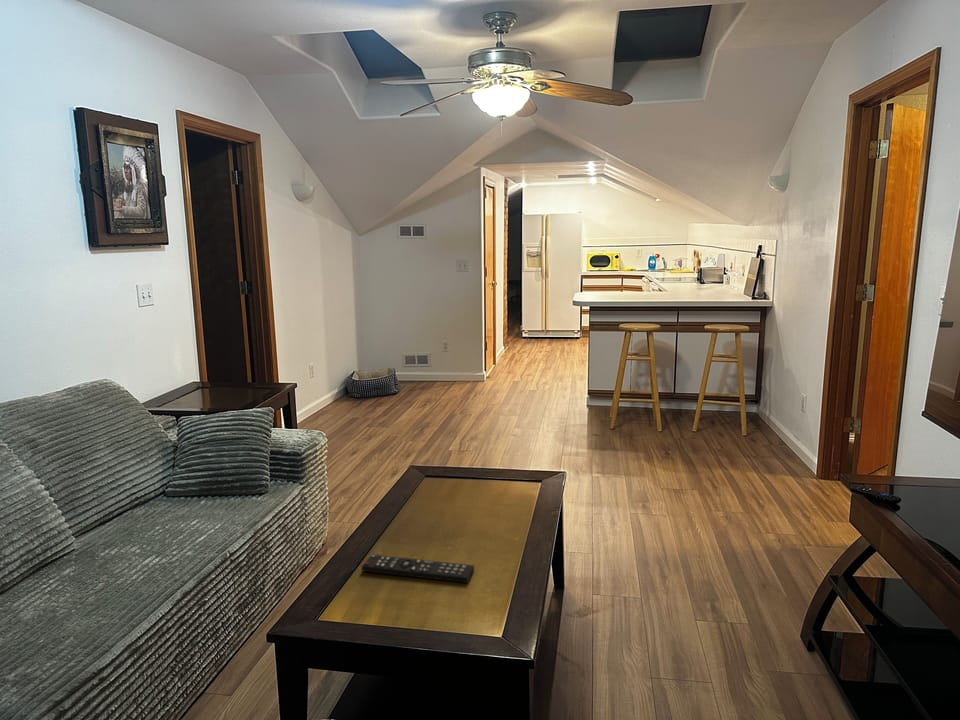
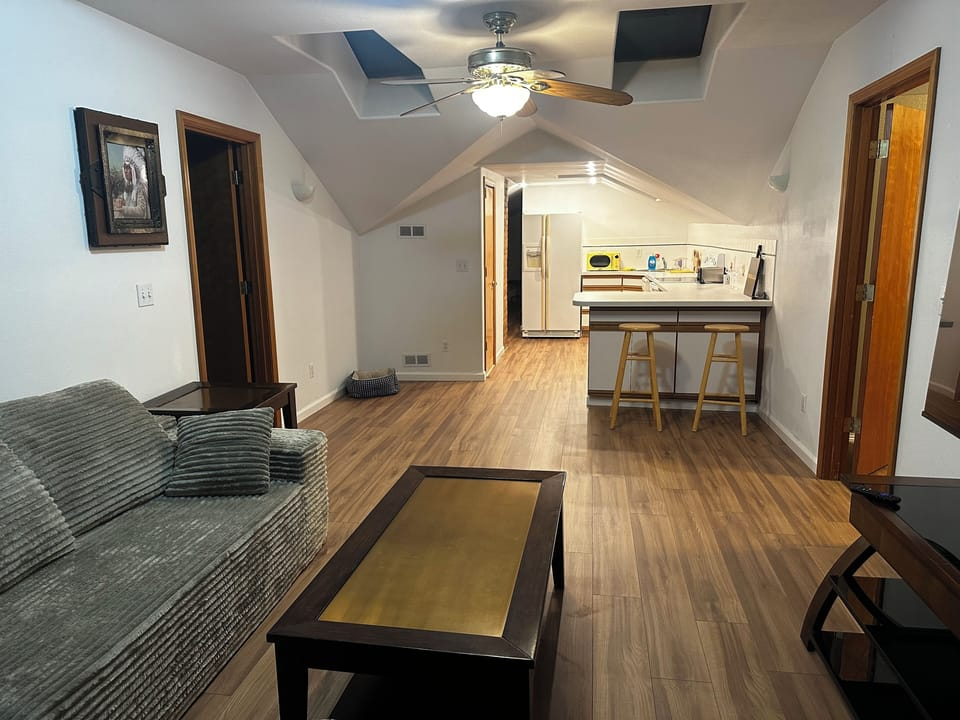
- remote control [361,554,475,584]
